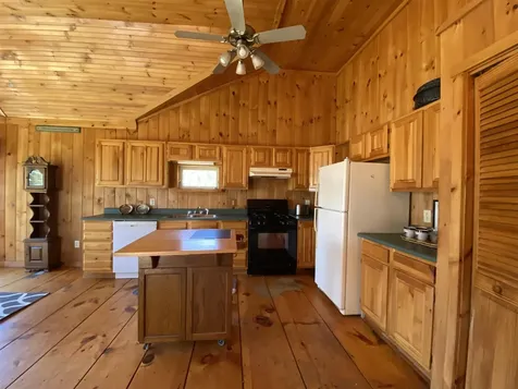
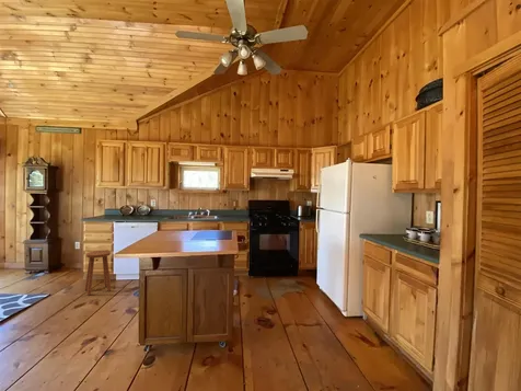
+ stool [84,250,112,297]
